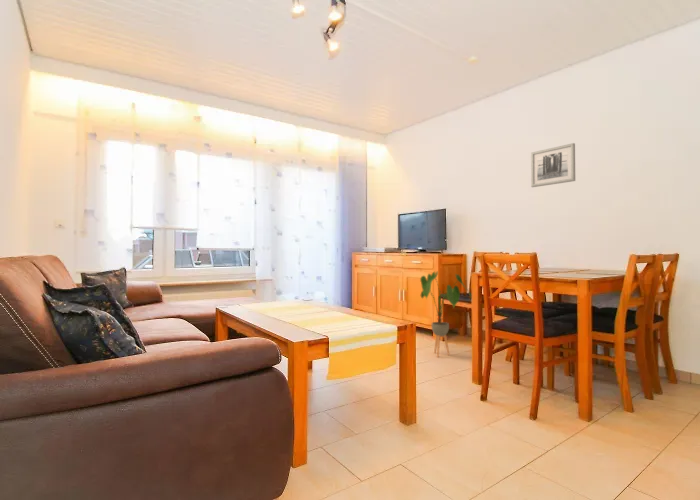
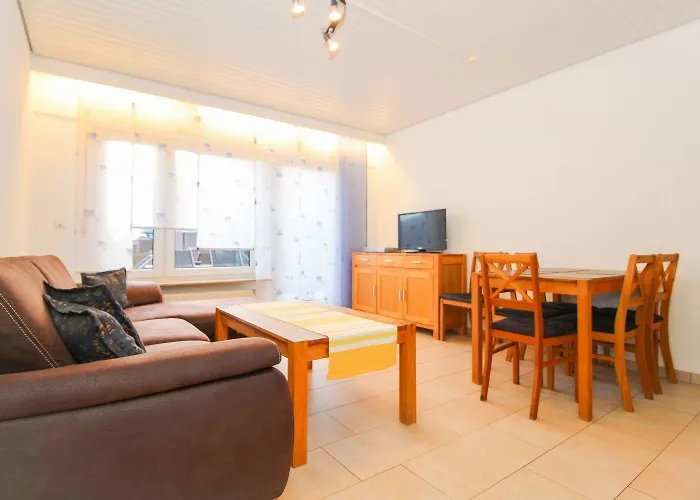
- wall art [530,142,576,188]
- house plant [419,271,472,358]
